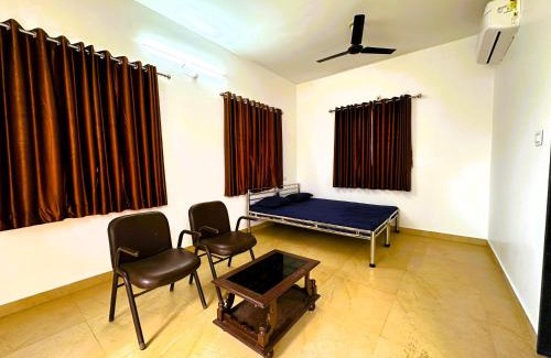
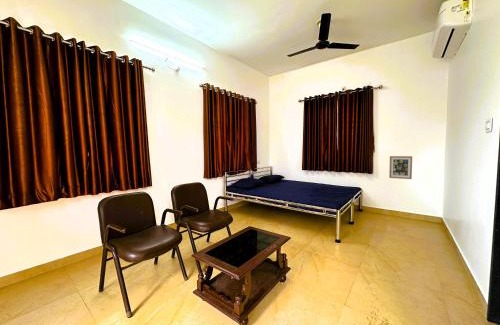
+ wall art [388,155,413,180]
